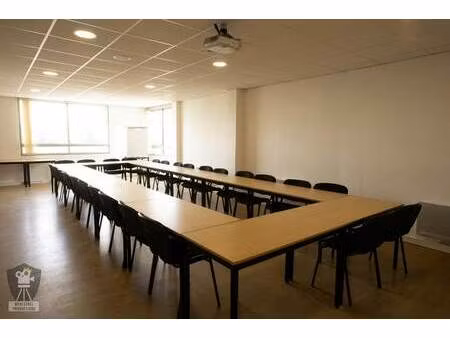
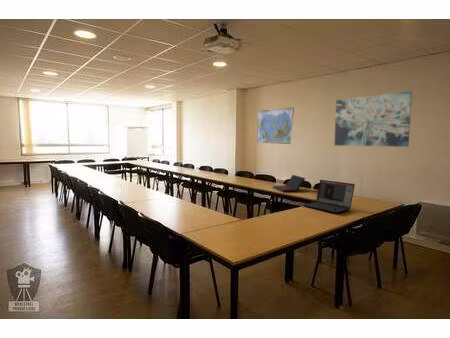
+ world map [256,106,295,145]
+ laptop [302,179,356,214]
+ laptop [272,174,306,193]
+ wall art [333,90,413,148]
